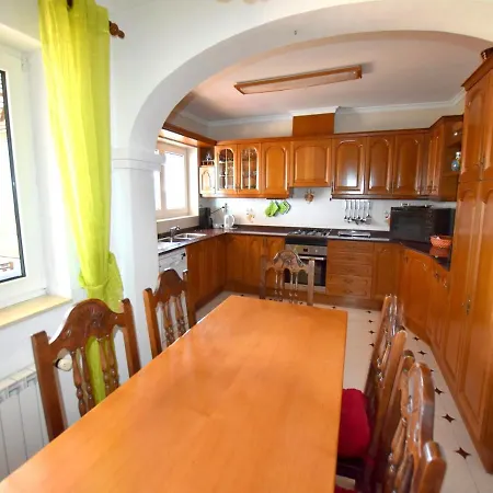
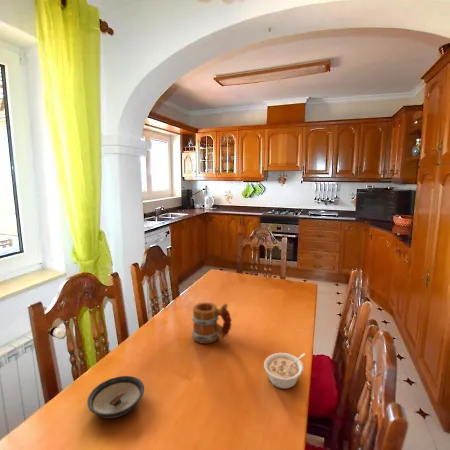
+ mug [191,302,233,345]
+ saucer [86,375,145,419]
+ legume [263,352,307,390]
